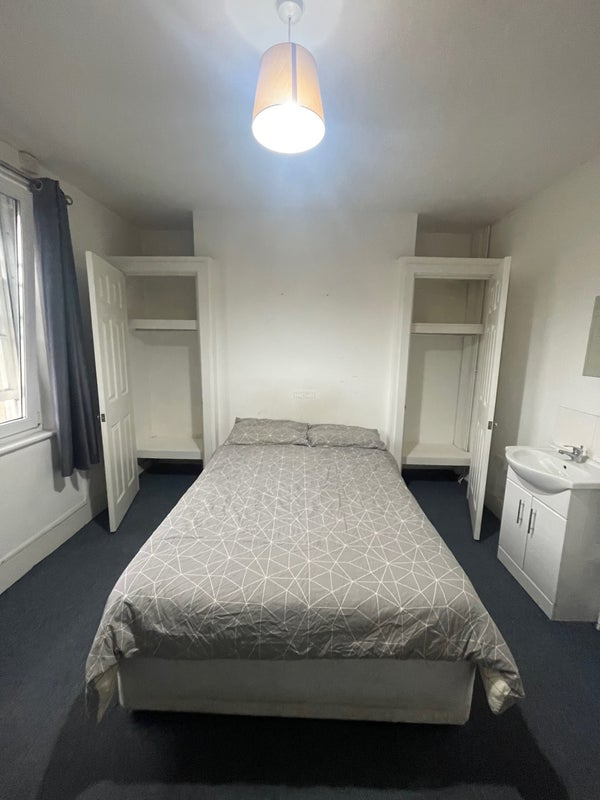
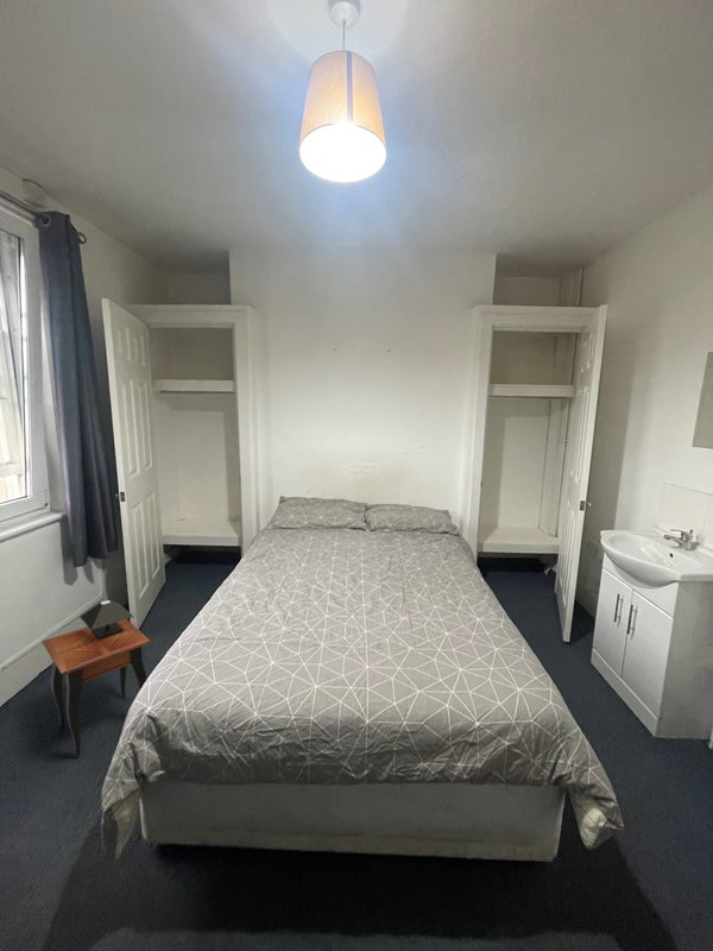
+ side table [42,599,151,758]
